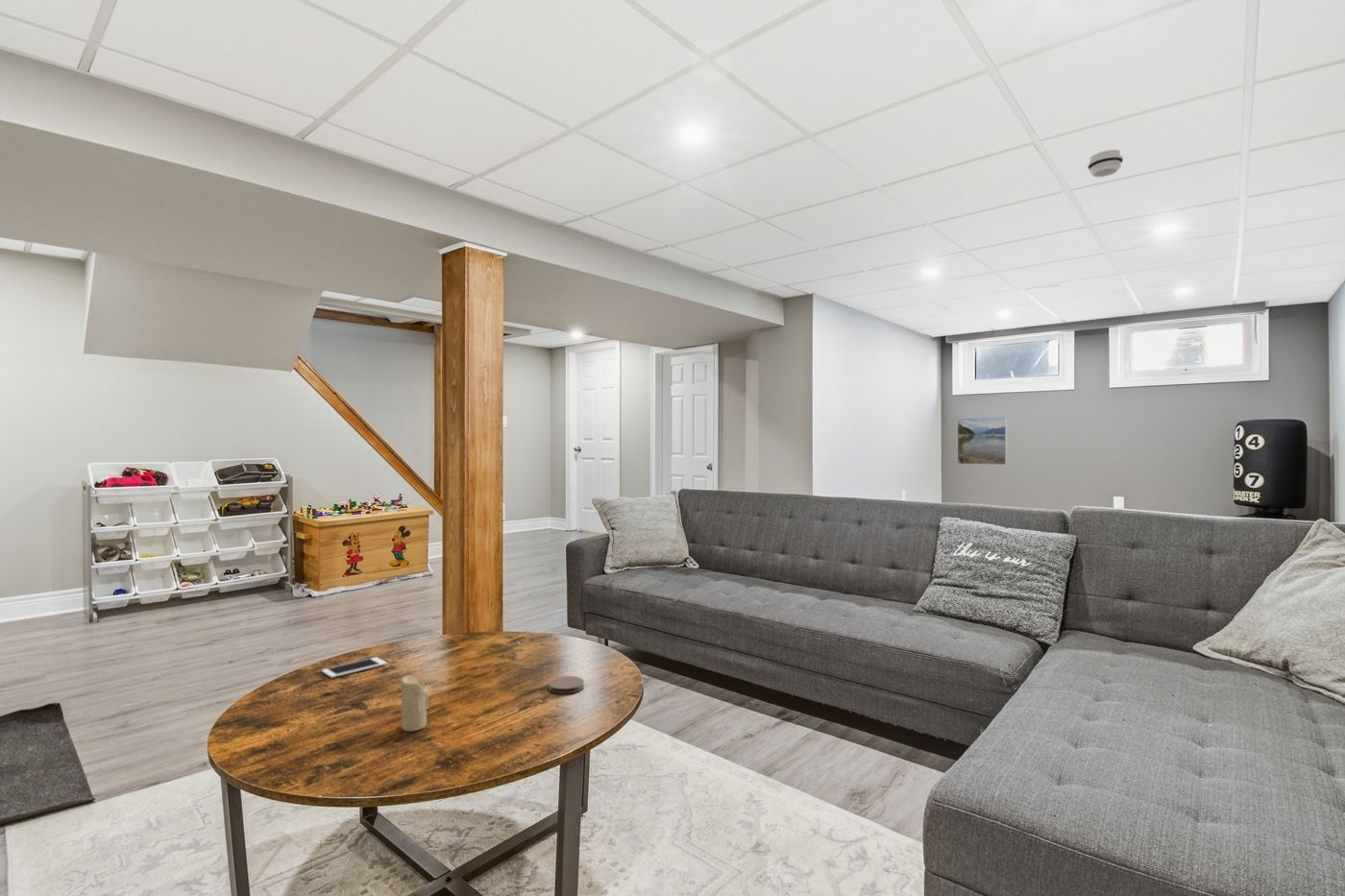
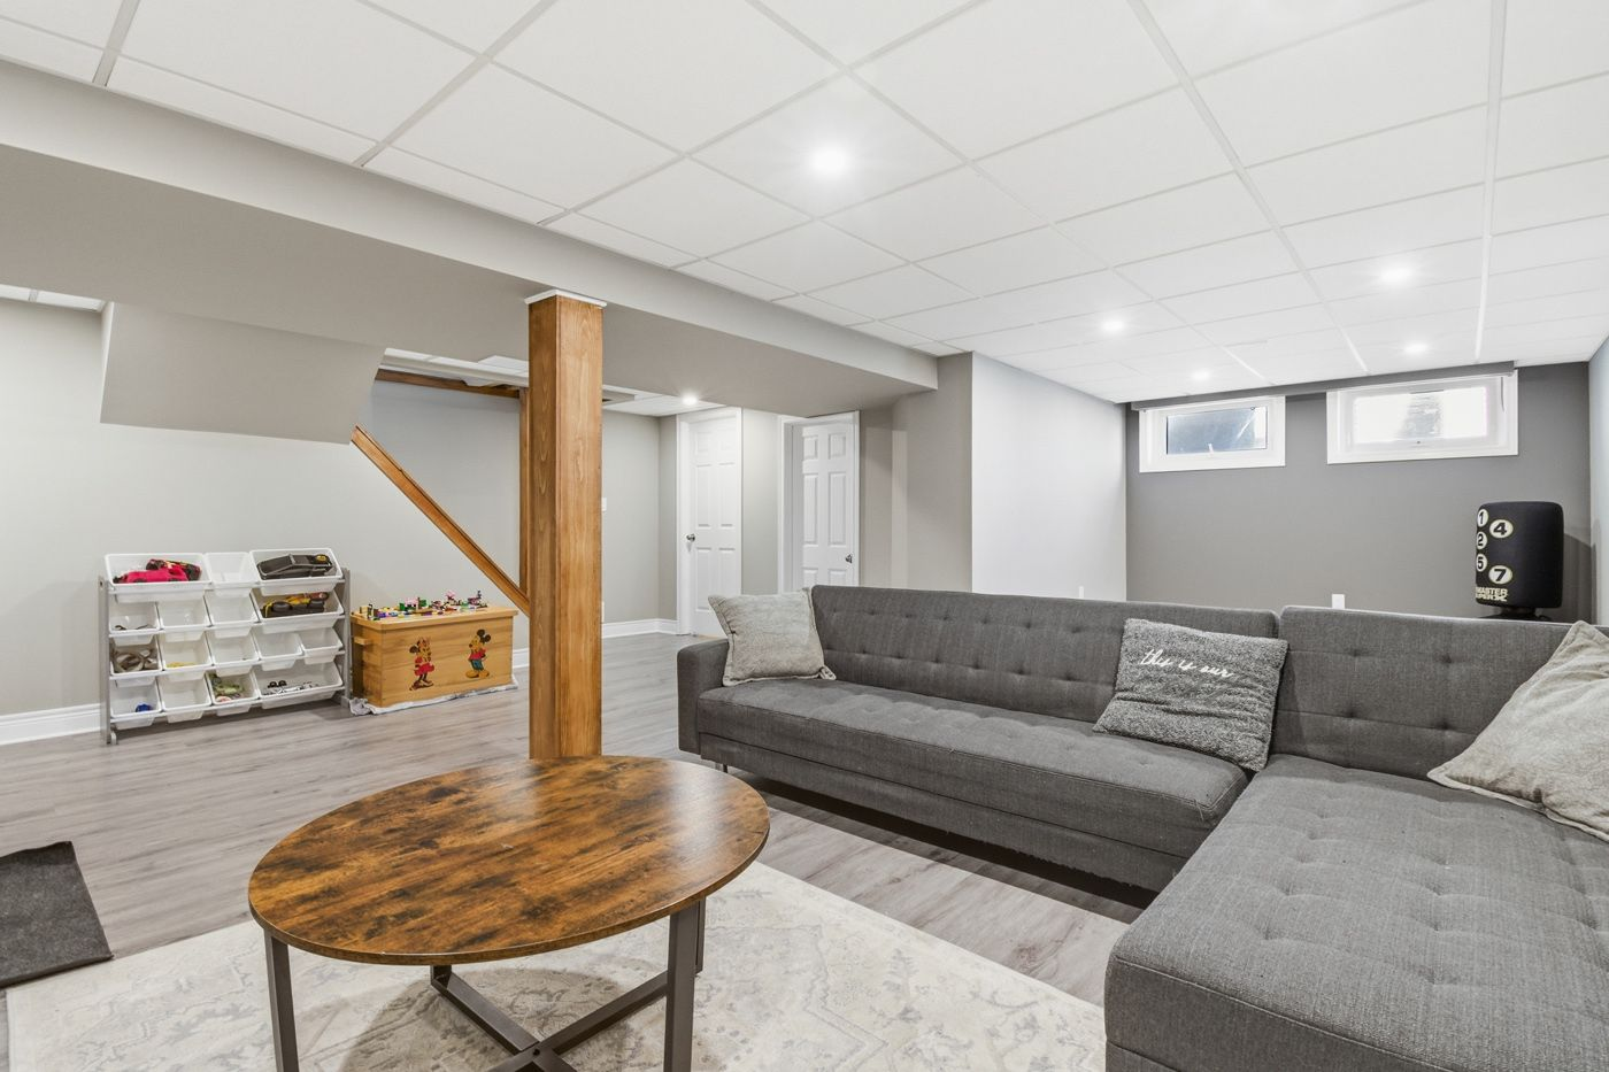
- candle [400,674,429,732]
- smoke detector [1087,149,1124,178]
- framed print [957,416,1008,466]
- cell phone [321,656,388,679]
- coaster [548,675,585,694]
